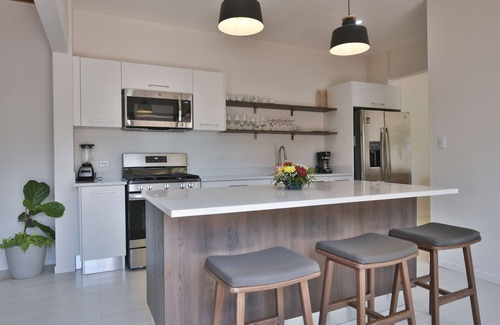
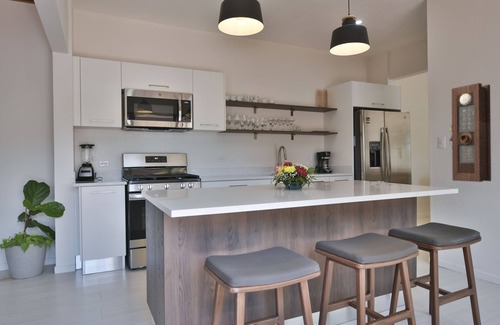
+ pendulum clock [448,82,492,183]
